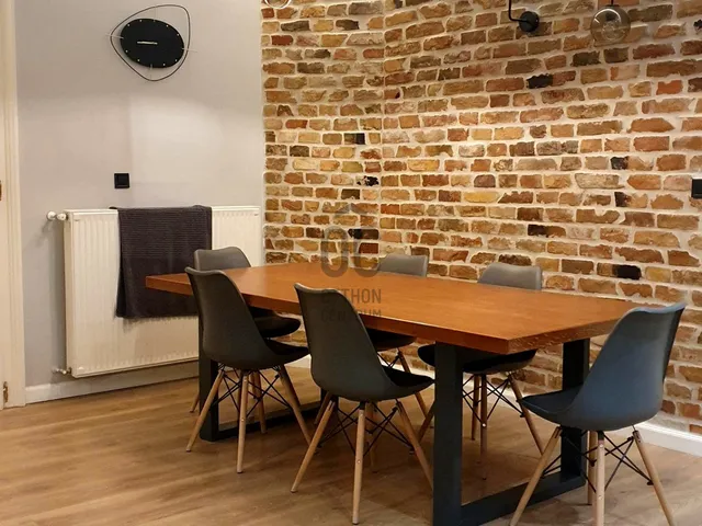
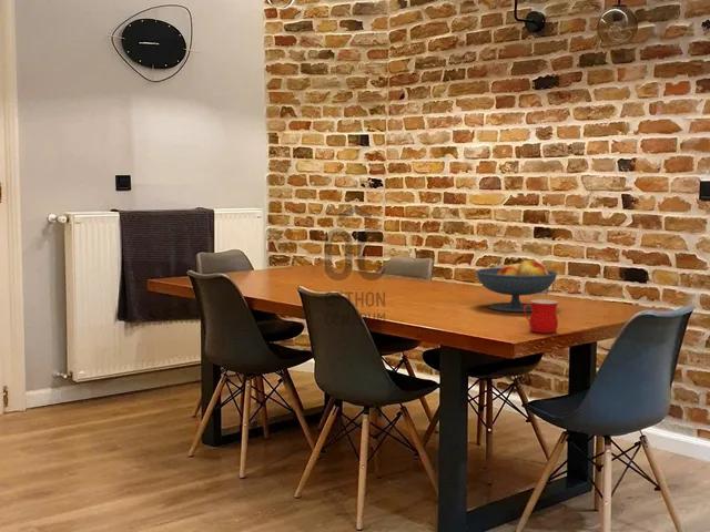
+ fruit bowl [475,259,559,313]
+ mug [523,298,559,335]
